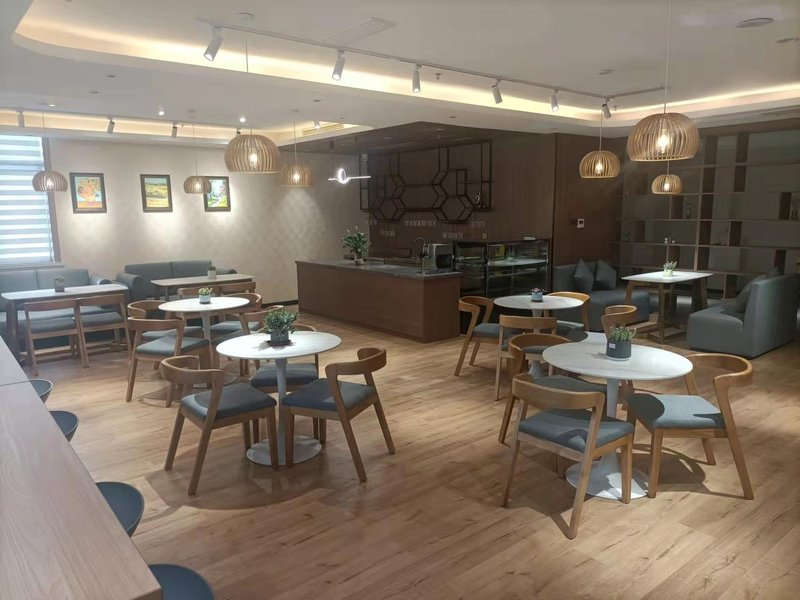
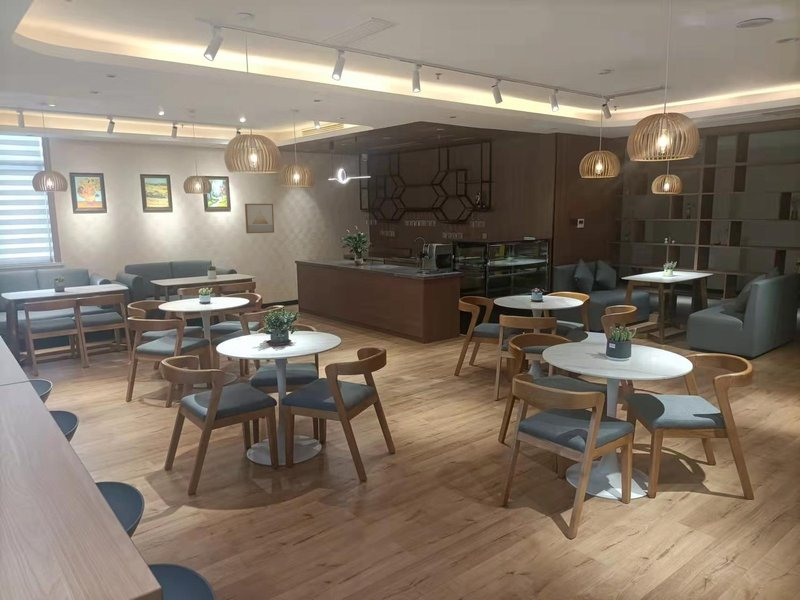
+ wall art [244,203,275,234]
